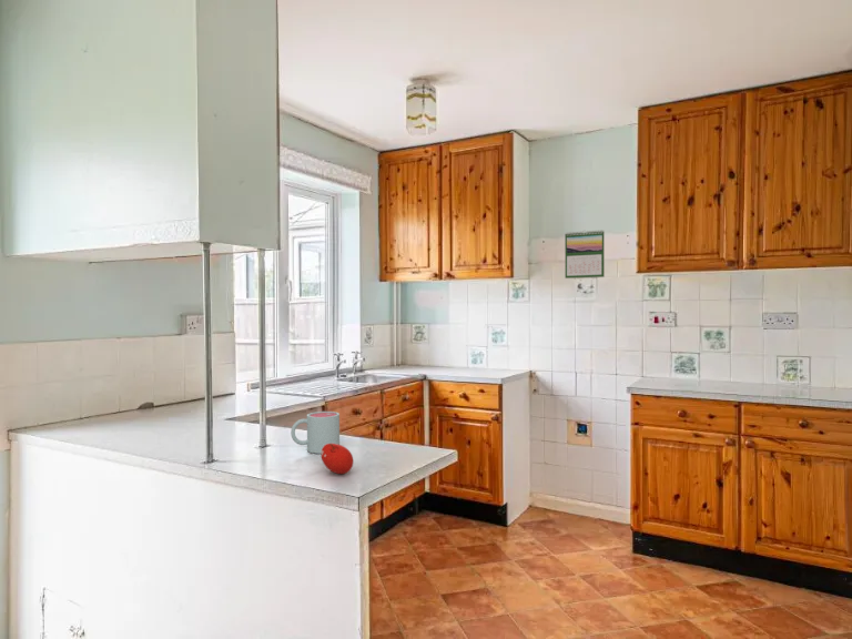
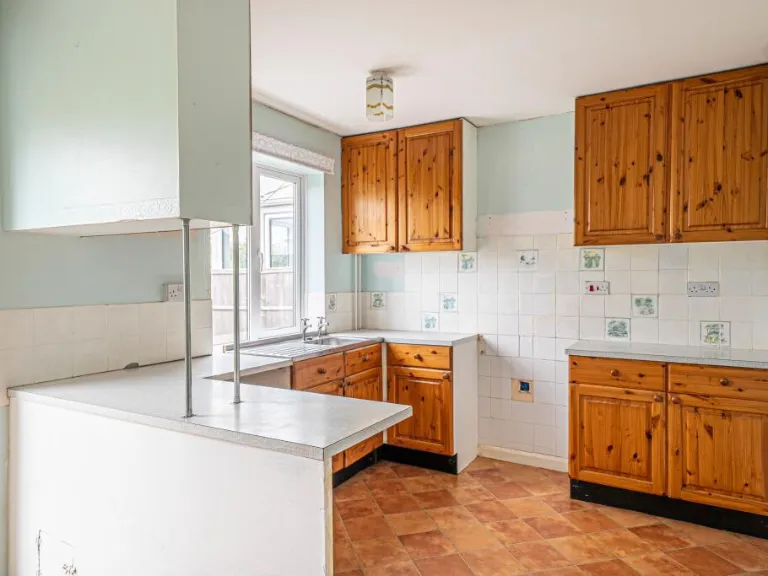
- calendar [564,229,606,280]
- fruit [320,444,354,475]
- mug [290,410,341,455]
